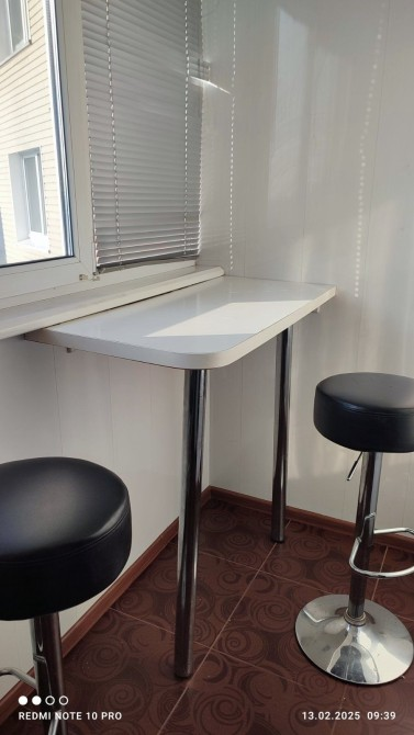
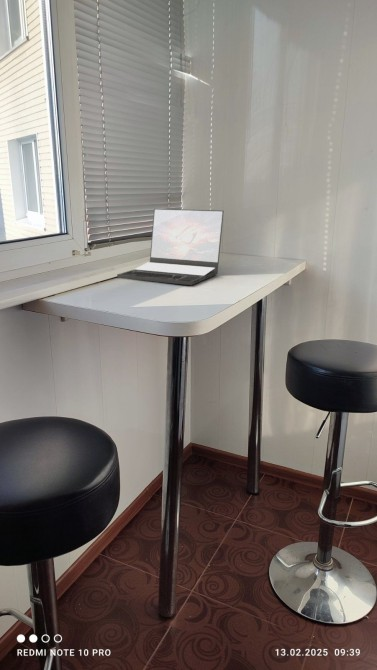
+ laptop [116,208,225,286]
